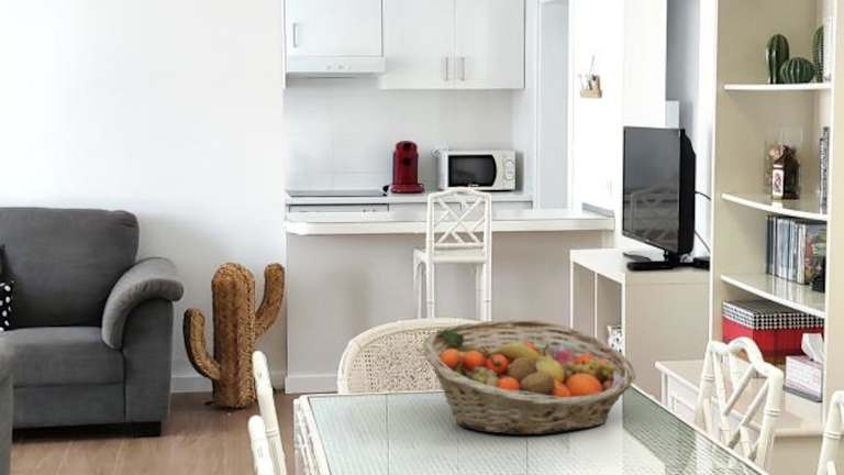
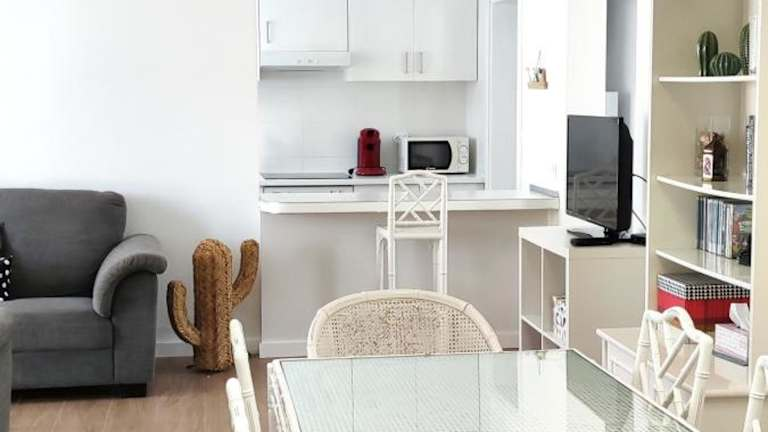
- fruit basket [422,319,636,435]
